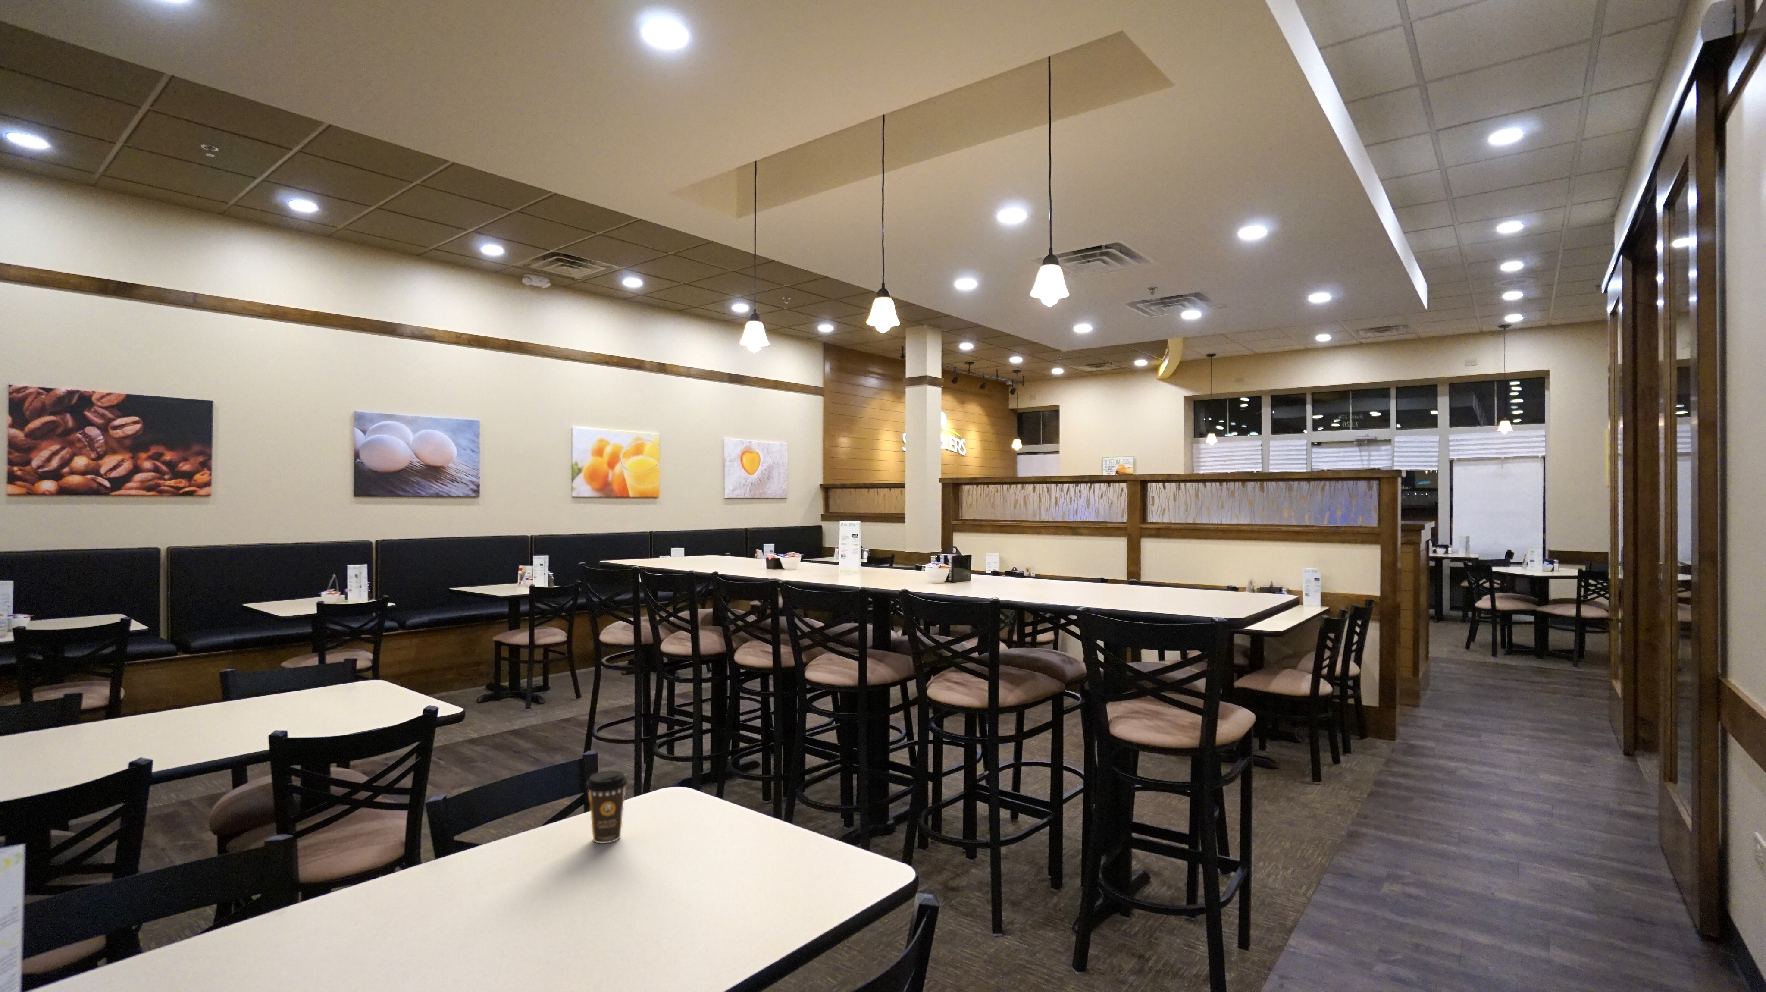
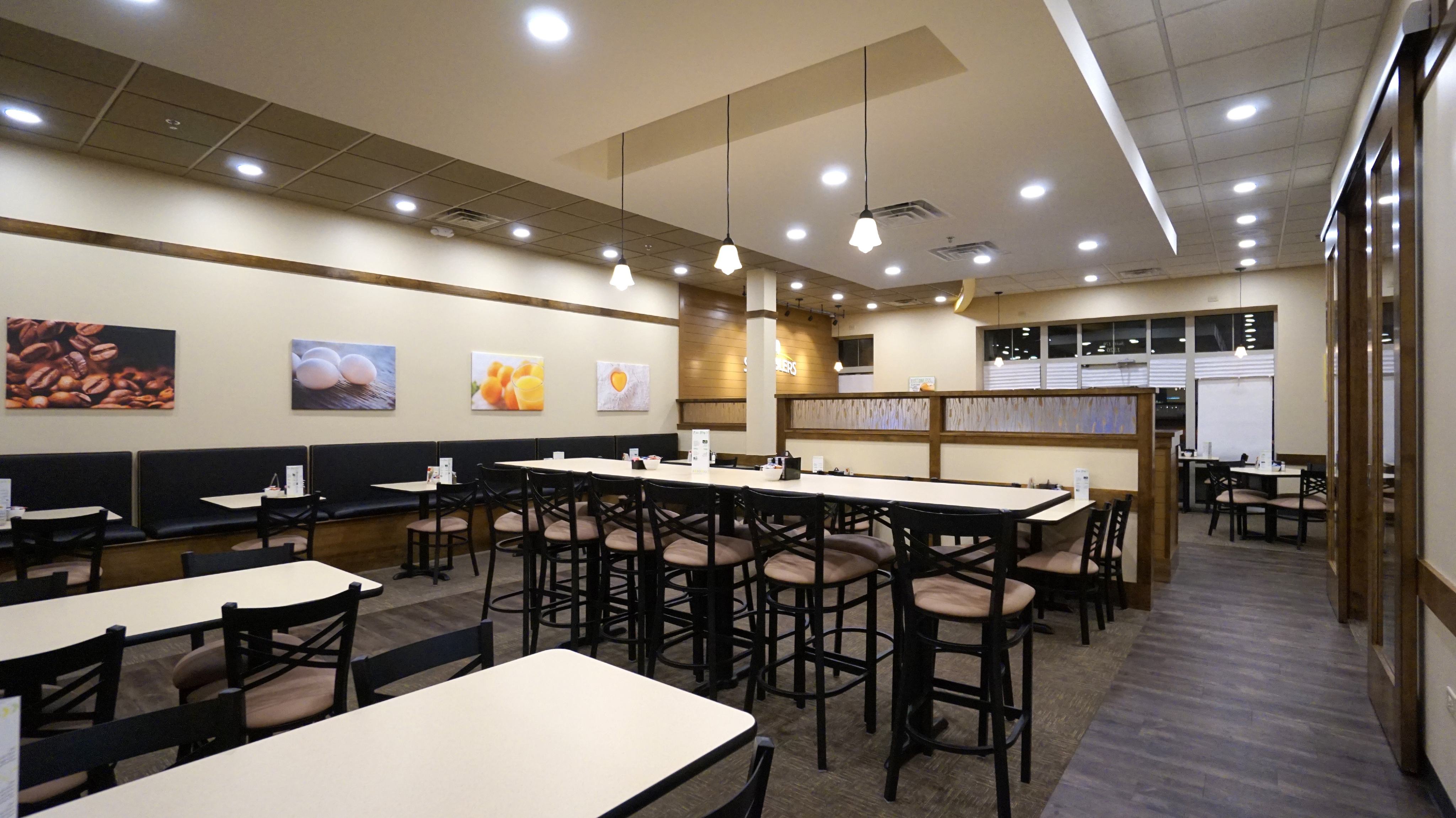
- coffee cup [586,770,628,844]
